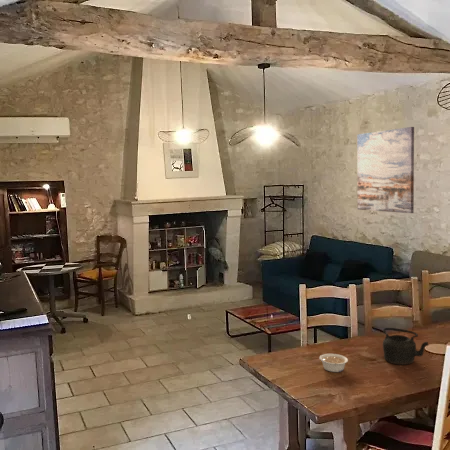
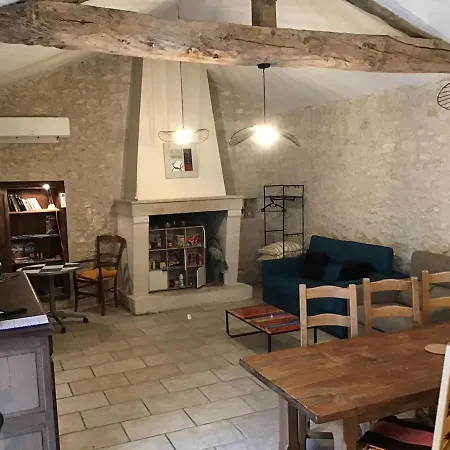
- wall art [356,126,415,214]
- teapot [382,327,430,366]
- legume [318,353,349,373]
